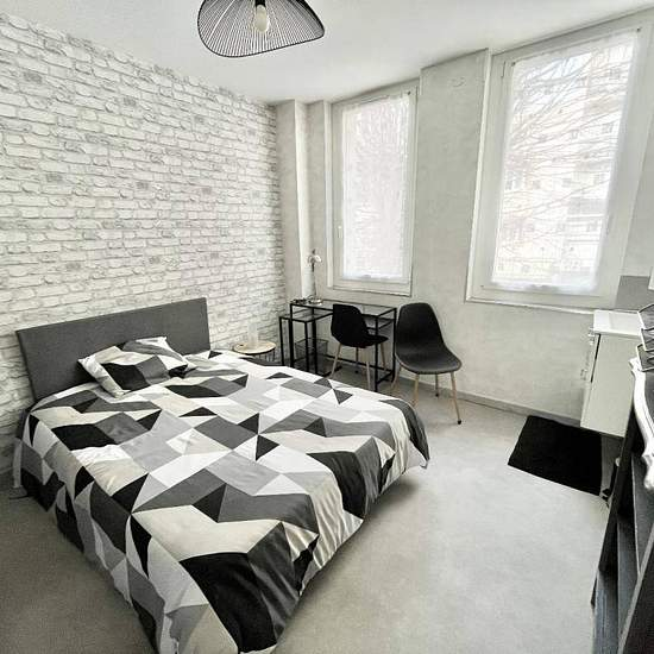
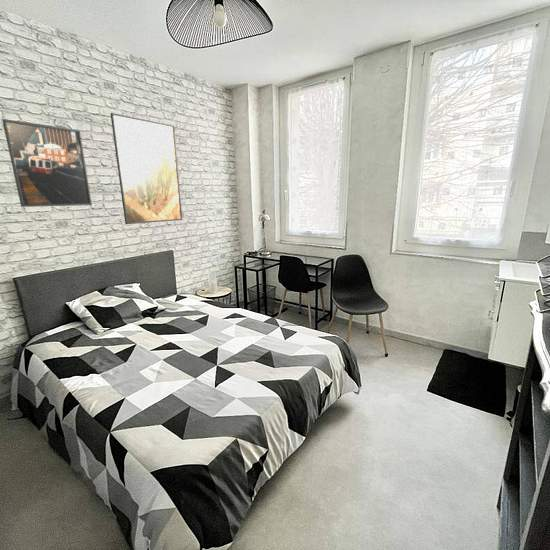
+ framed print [1,118,93,208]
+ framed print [109,112,183,225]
